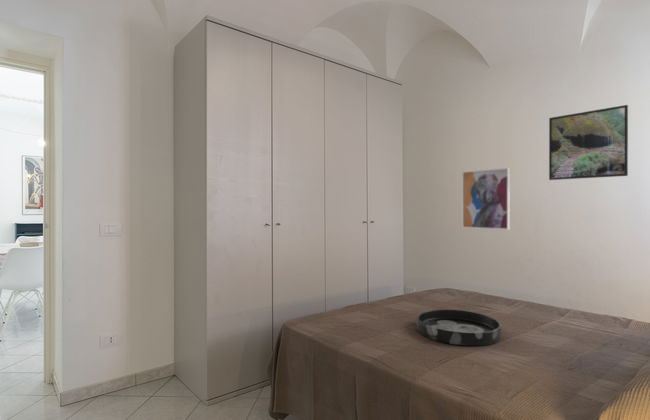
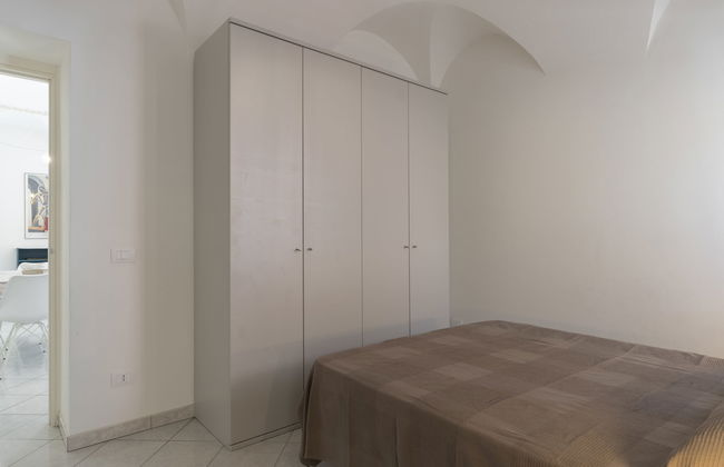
- wall art [461,167,511,231]
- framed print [548,104,629,181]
- tray [416,309,502,347]
